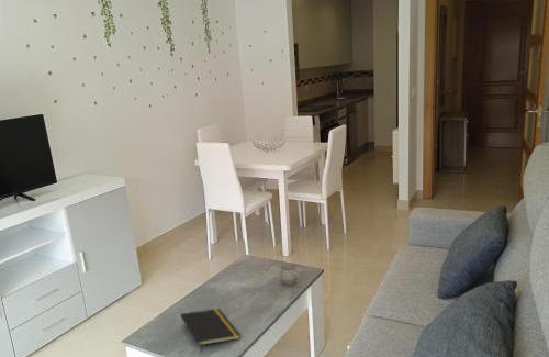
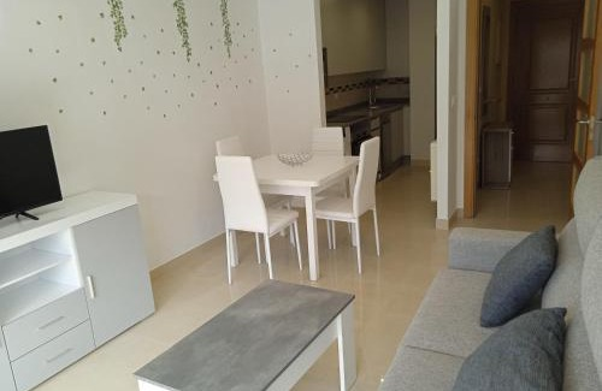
- notepad [179,308,242,355]
- cup [280,263,301,286]
